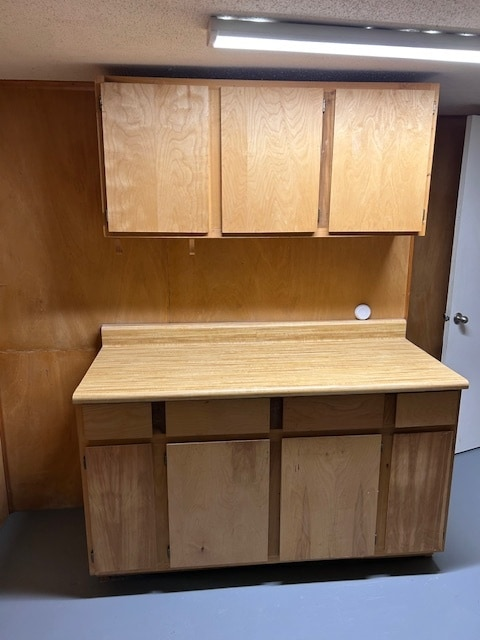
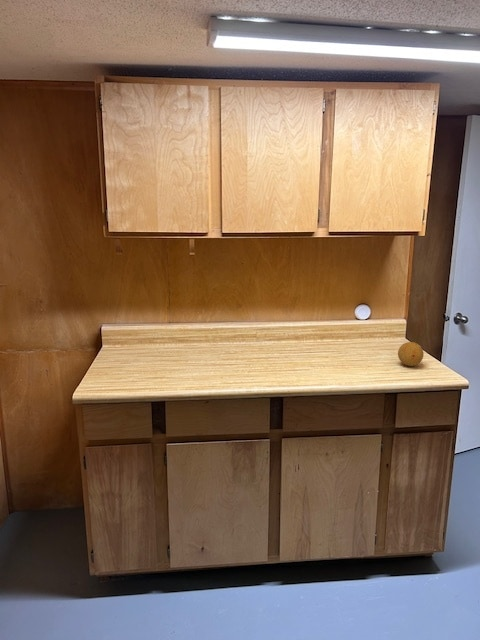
+ fruit [397,341,425,367]
